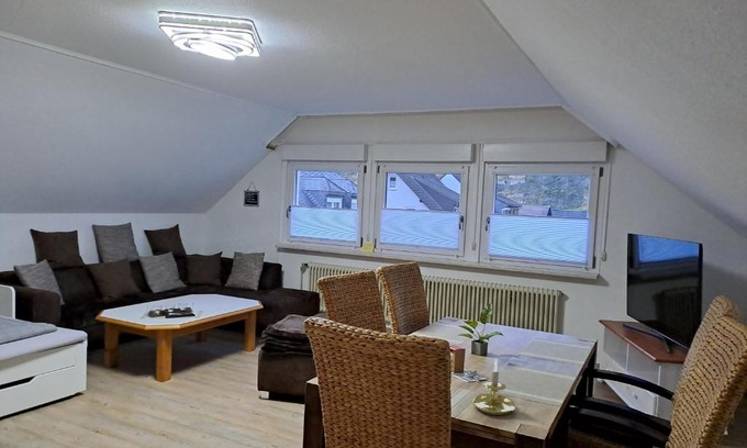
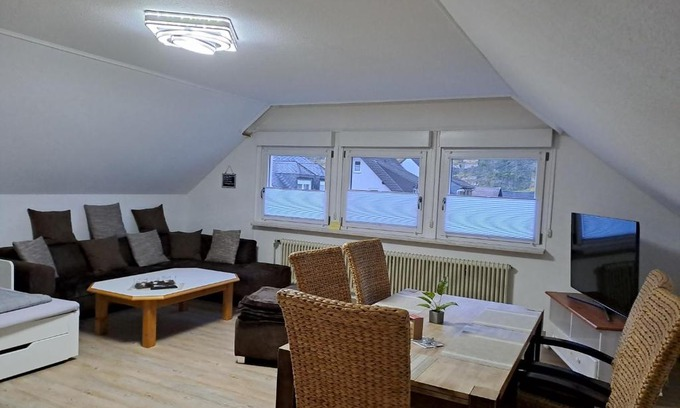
- candle holder [471,357,515,416]
